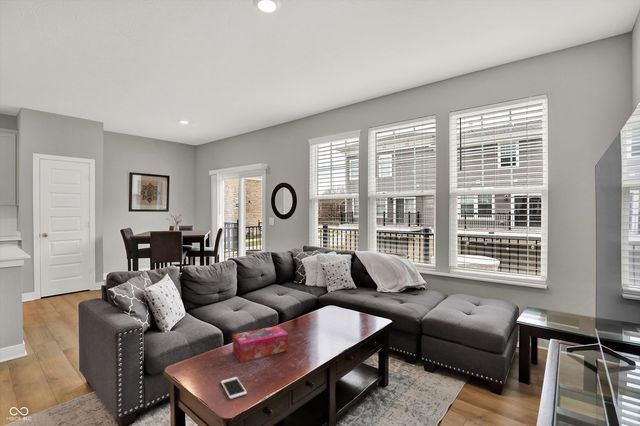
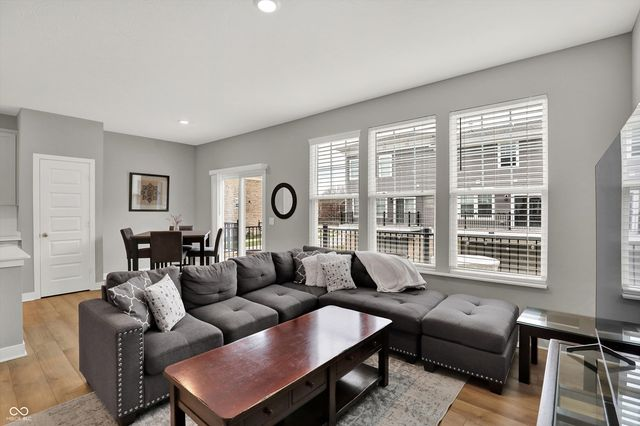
- cell phone [220,376,248,400]
- tissue box [232,325,289,363]
